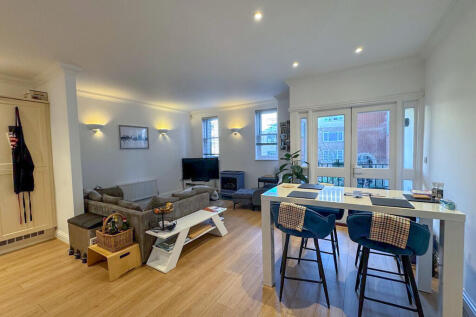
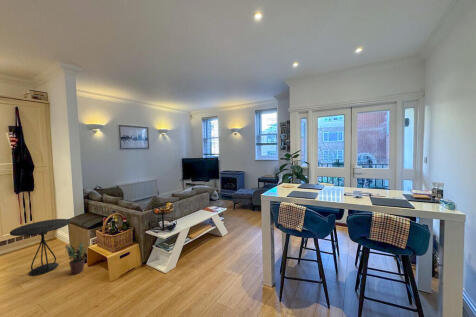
+ side table [9,218,72,276]
+ potted plant [64,241,87,275]
